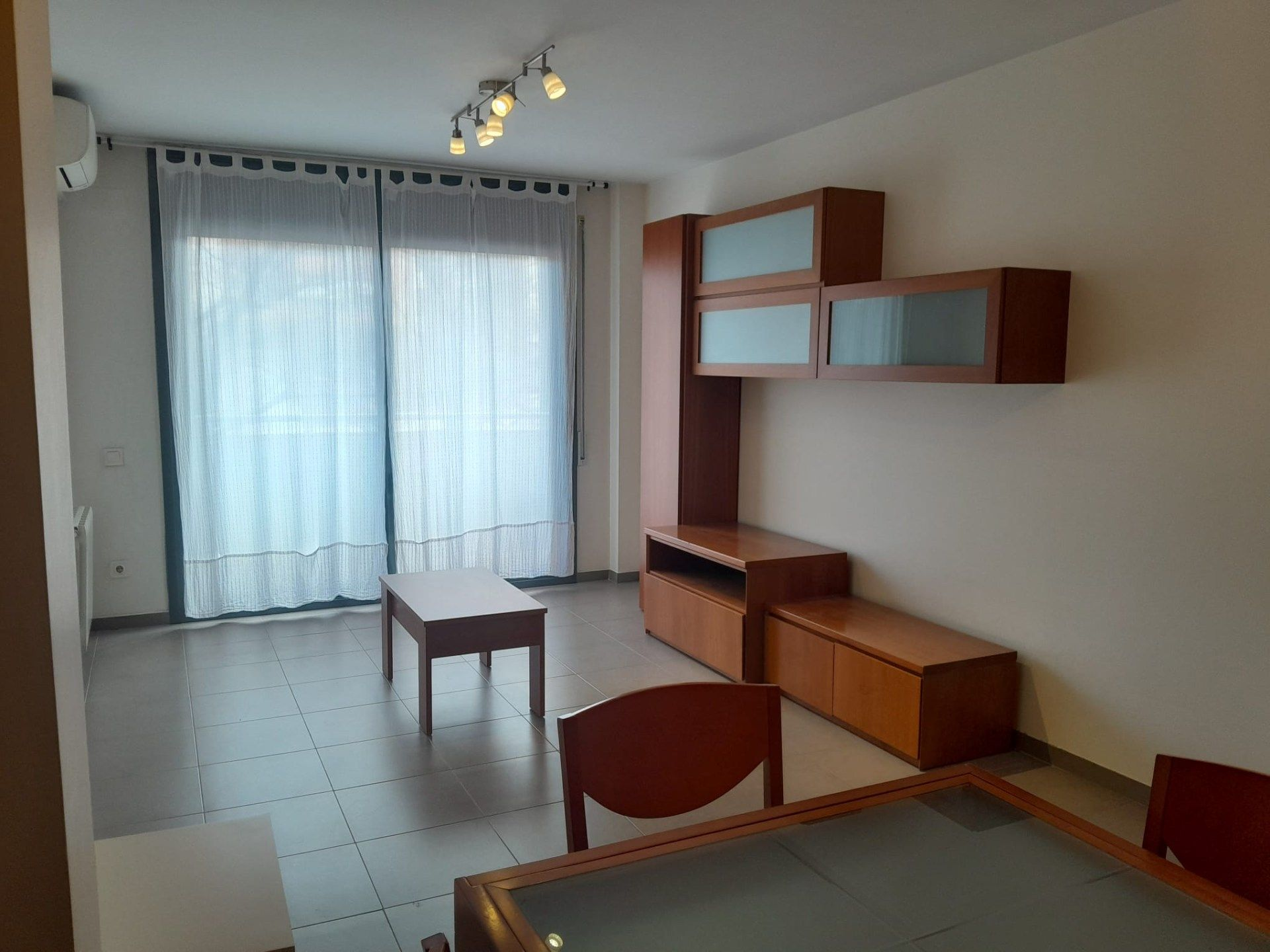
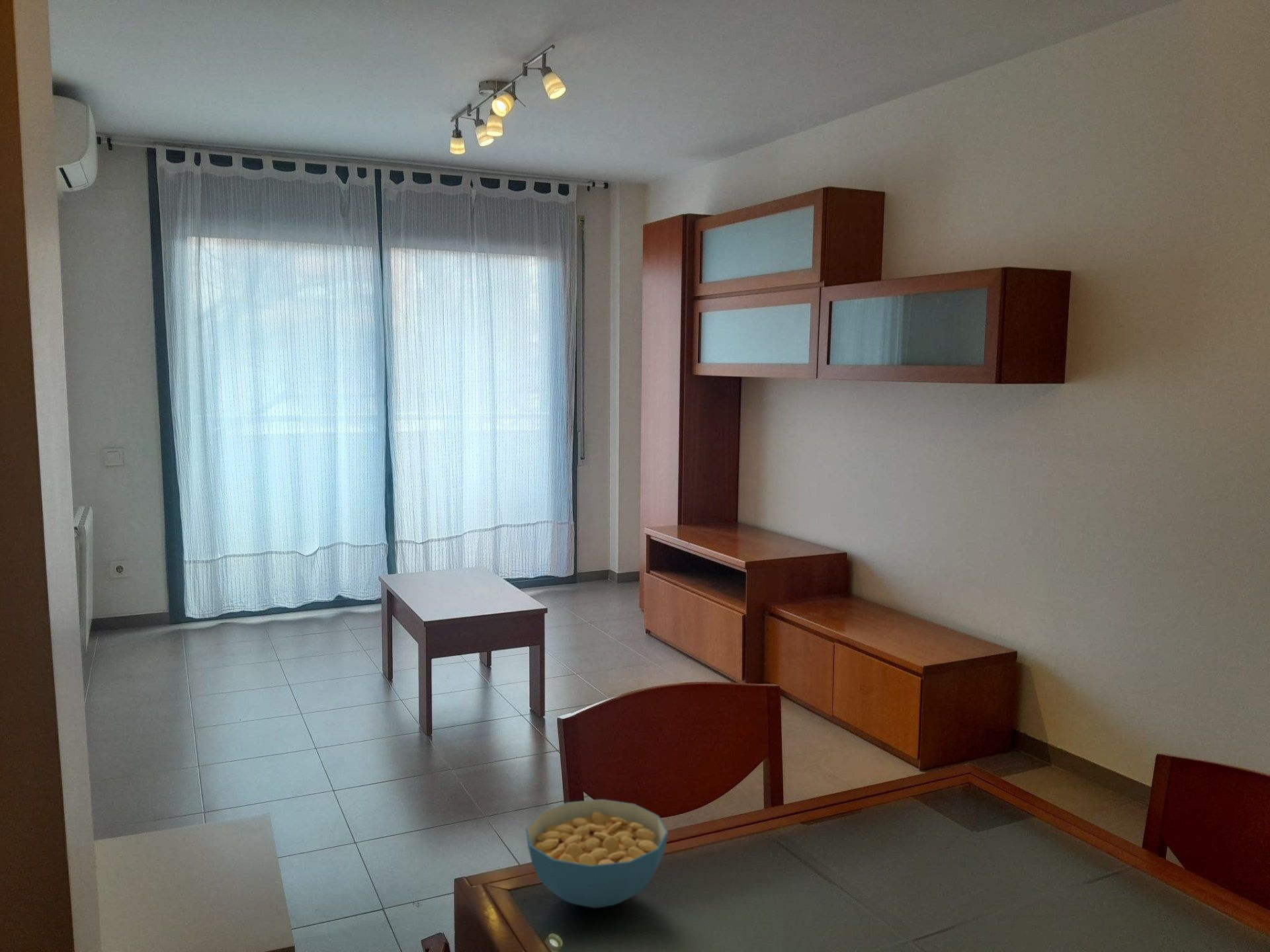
+ cereal bowl [525,799,669,909]
